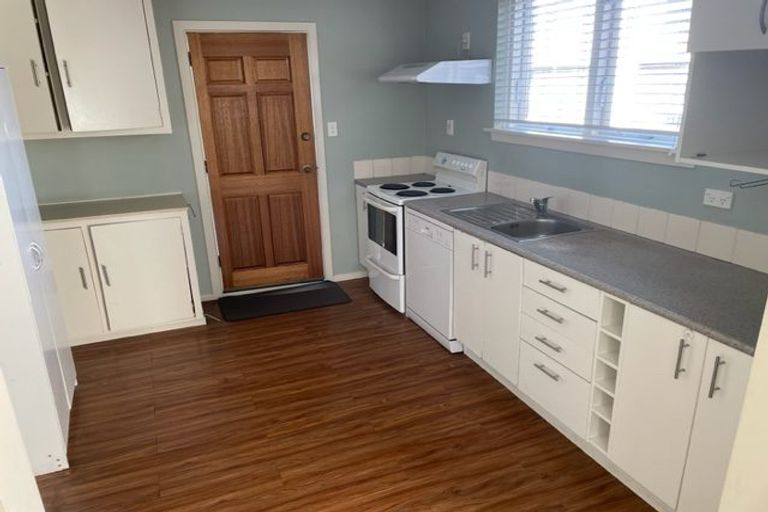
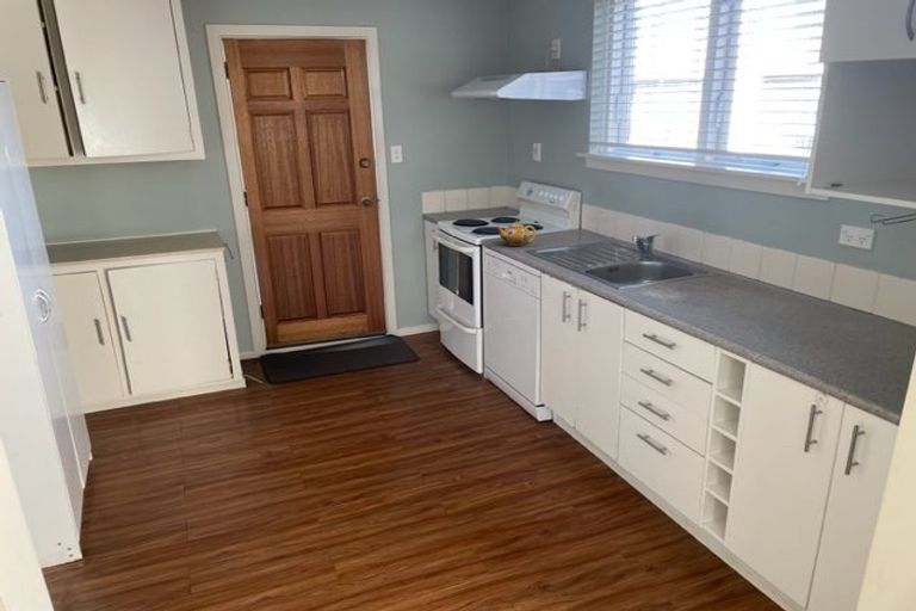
+ teapot [495,218,537,247]
